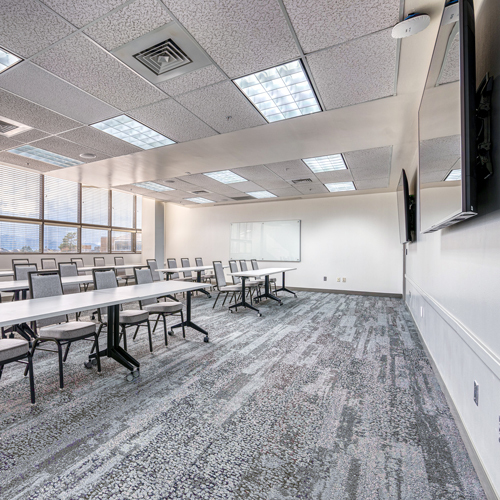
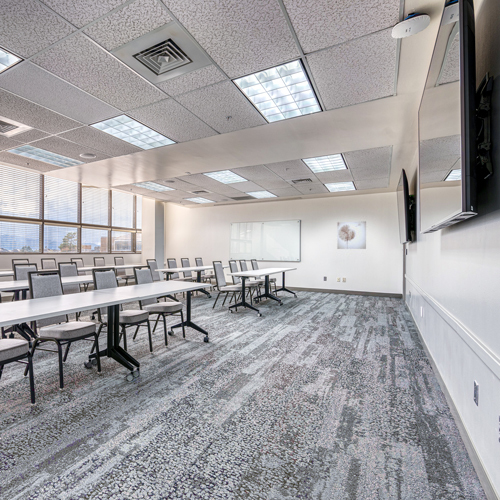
+ wall art [336,220,367,250]
